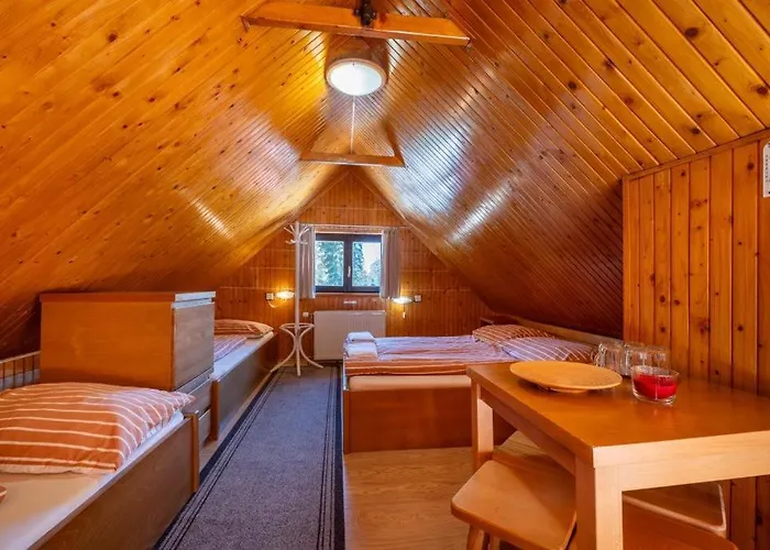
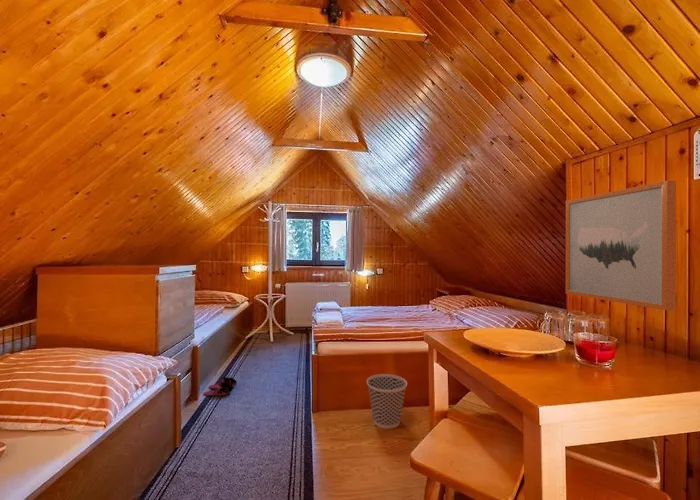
+ wall art [565,180,677,311]
+ slippers [202,376,238,397]
+ wastebasket [366,373,408,429]
